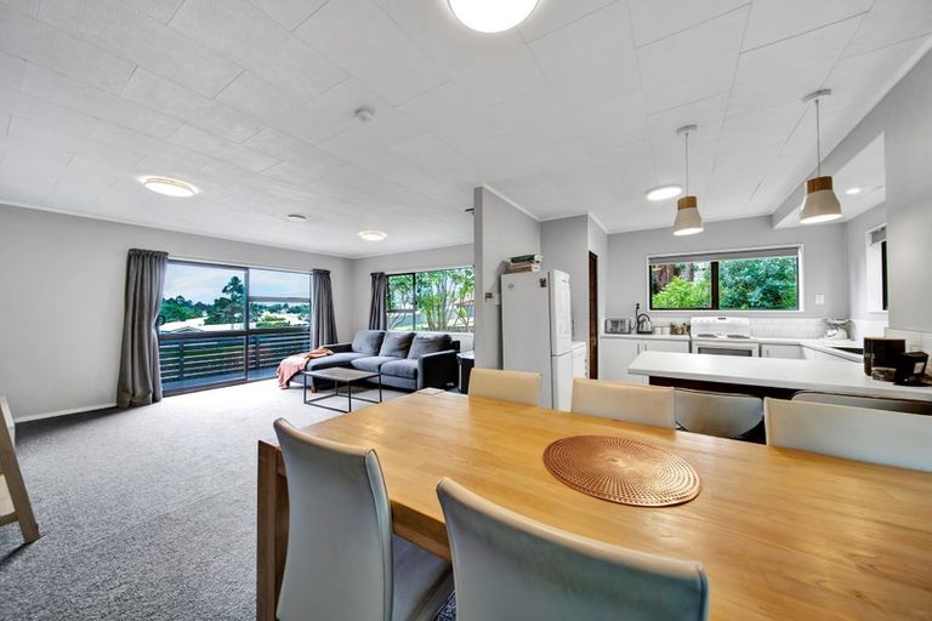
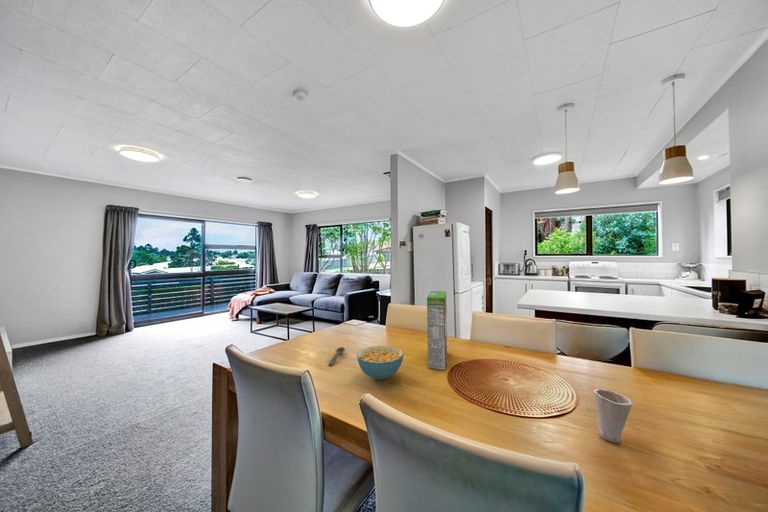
+ spoon [328,346,346,367]
+ cereal box [426,290,448,371]
+ cup [593,388,634,444]
+ cereal bowl [356,345,405,381]
